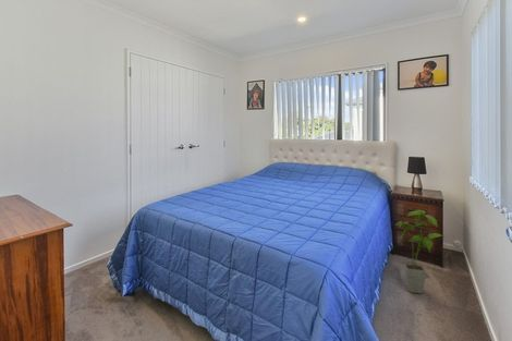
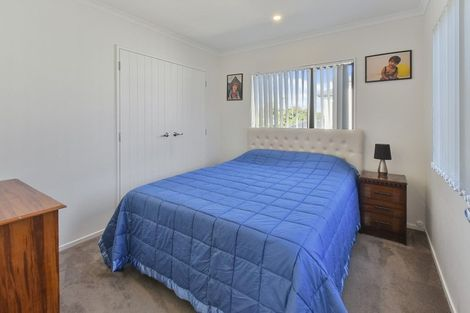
- house plant [394,209,446,295]
